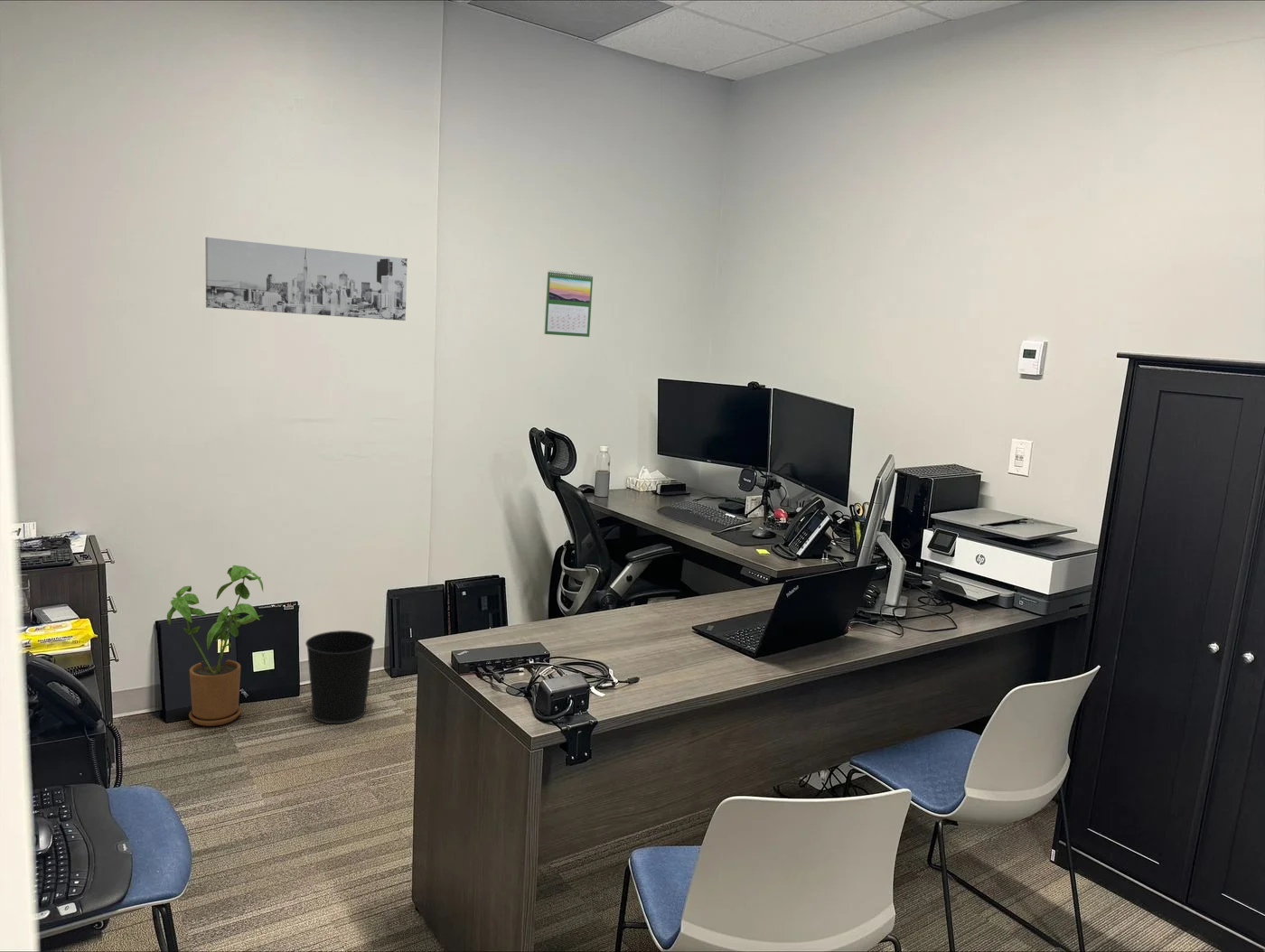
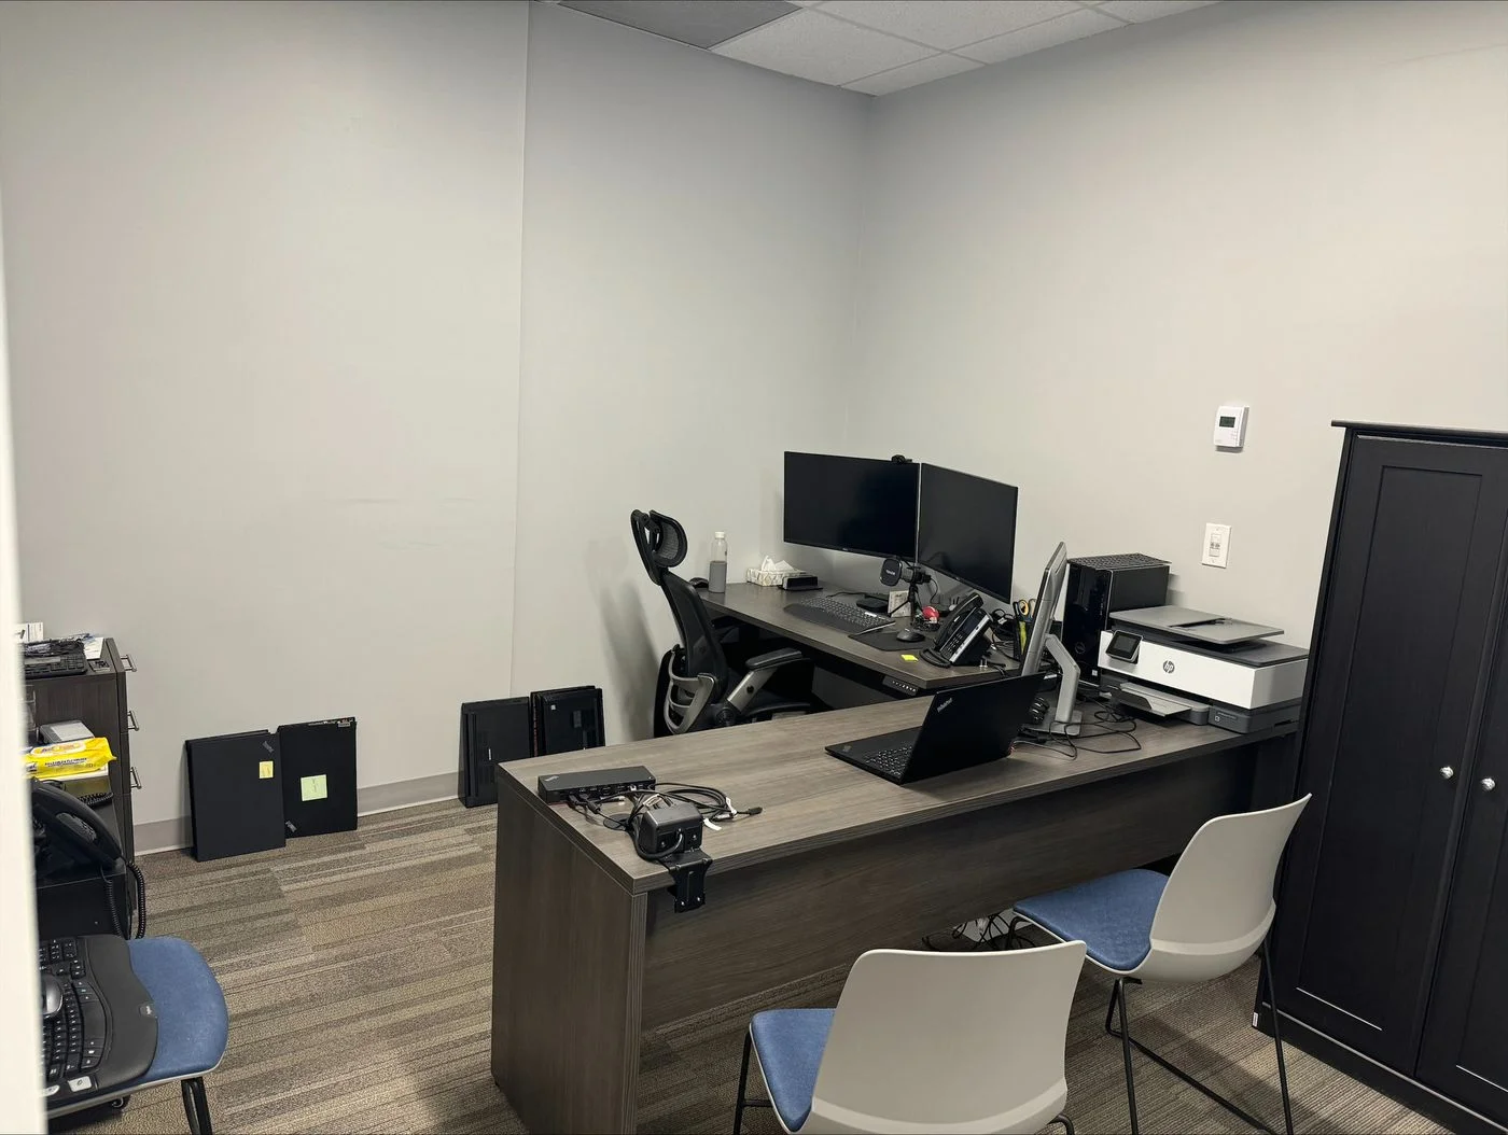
- wastebasket [305,630,376,724]
- house plant [166,565,264,727]
- calendar [543,269,594,338]
- wall art [204,237,408,322]
